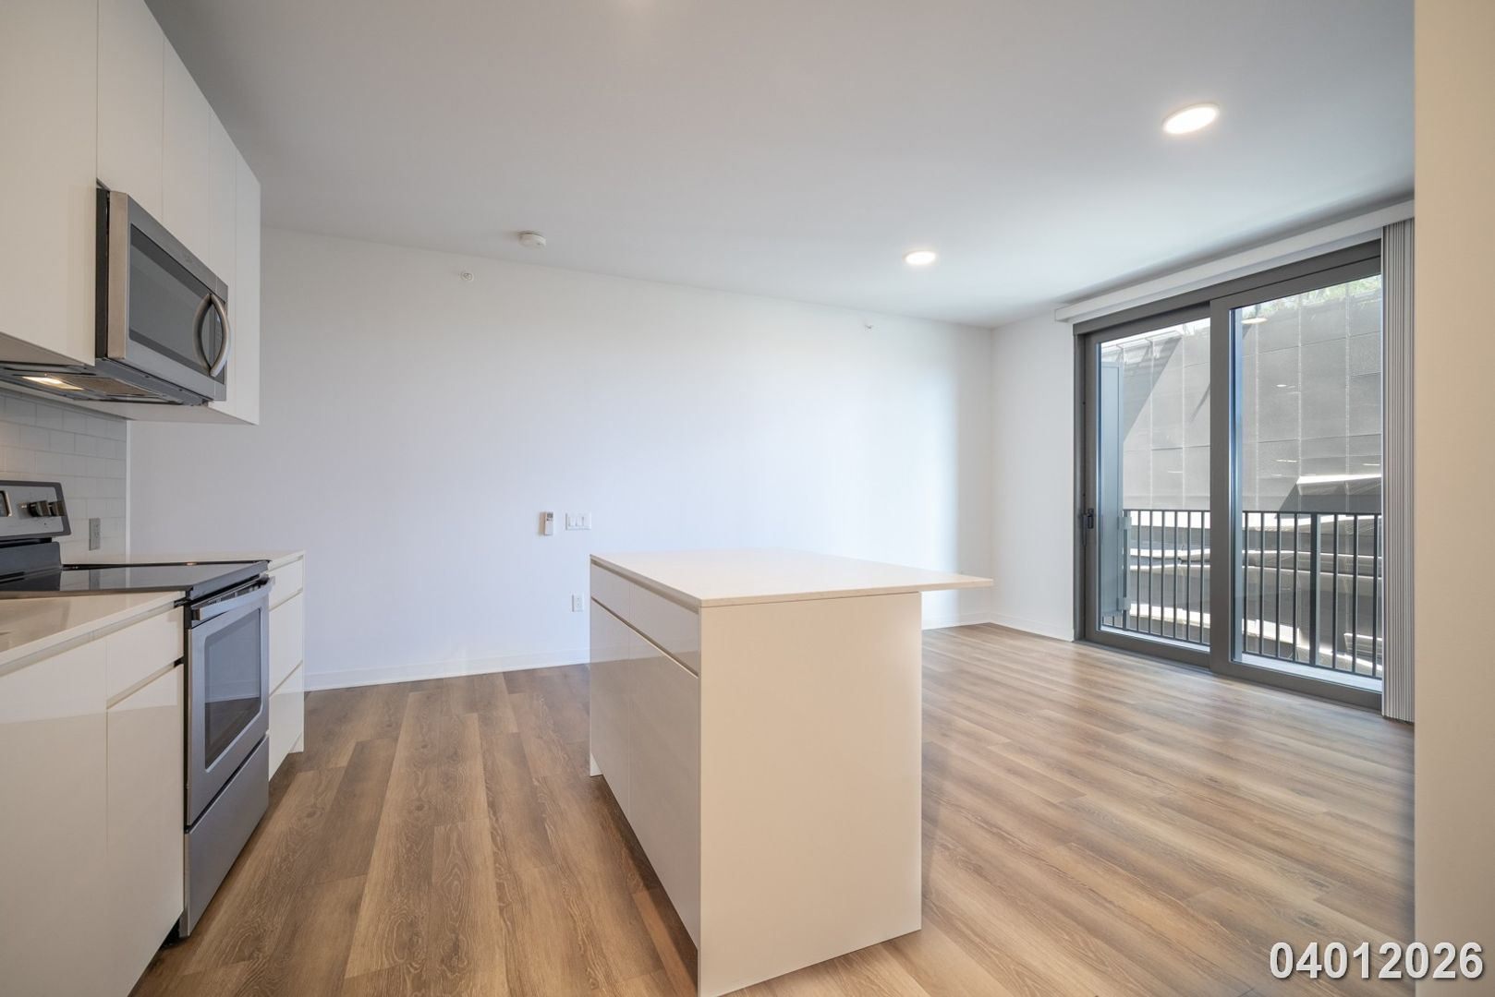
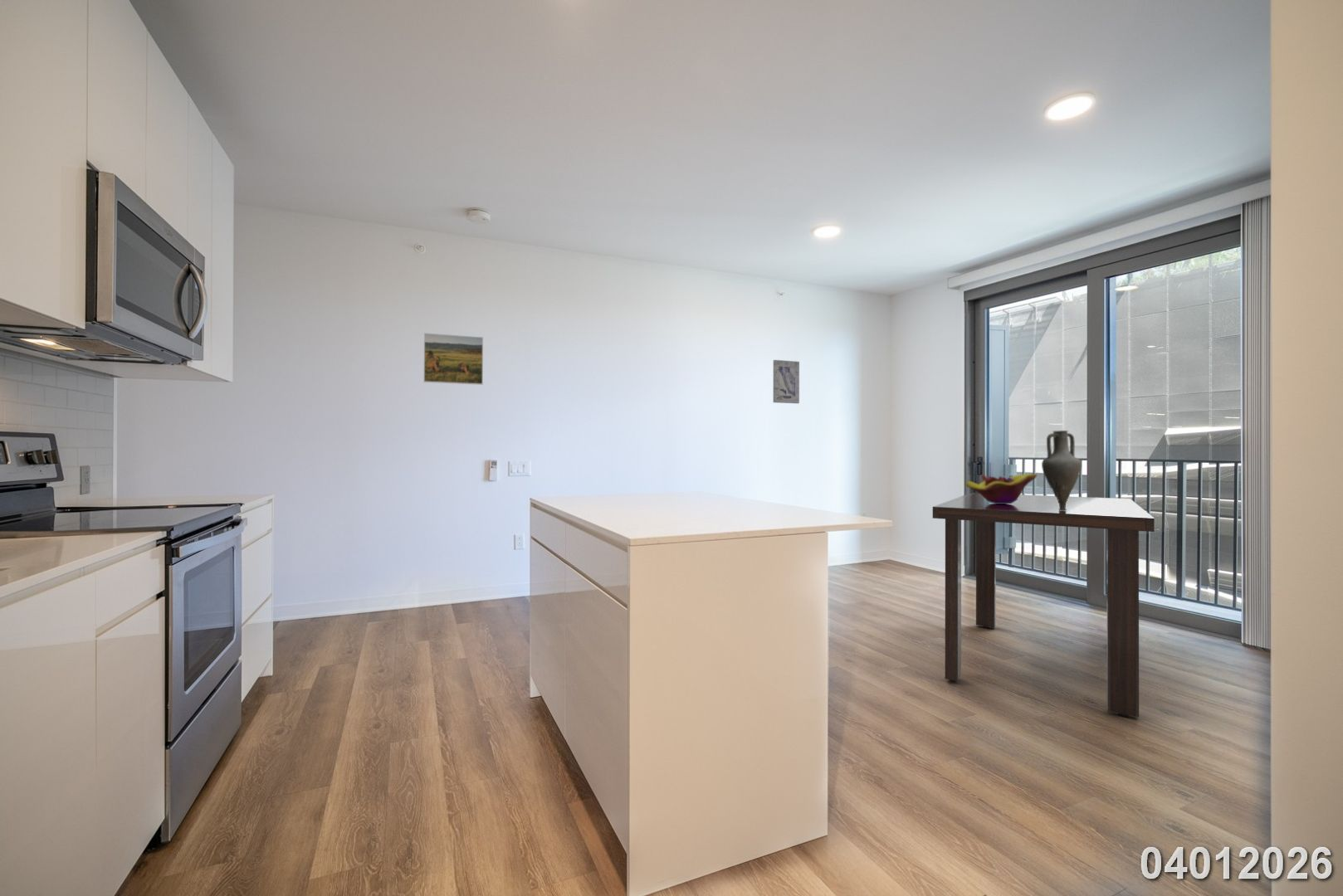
+ dining table [932,492,1155,718]
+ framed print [423,332,484,386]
+ wall art [773,359,800,404]
+ decorative bowl [965,473,1038,504]
+ vase [1041,430,1082,511]
